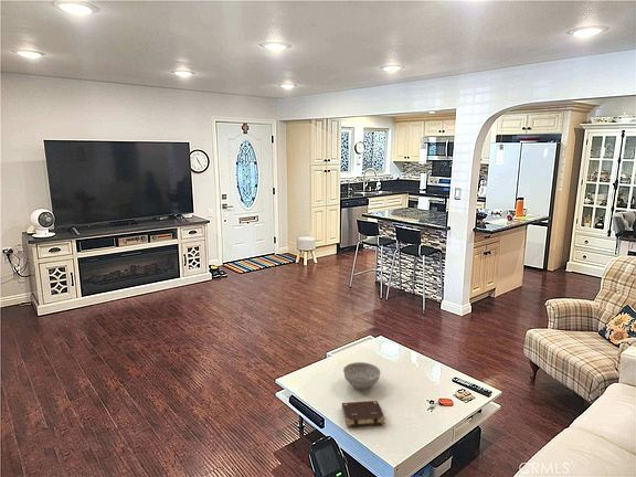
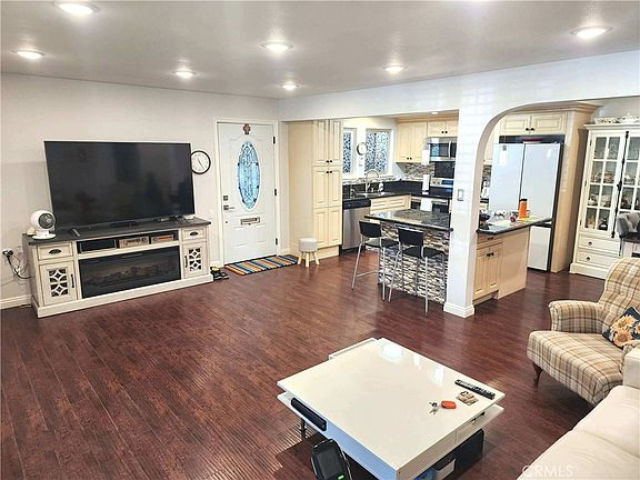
- decorative bowl [342,361,382,391]
- book [341,400,386,427]
